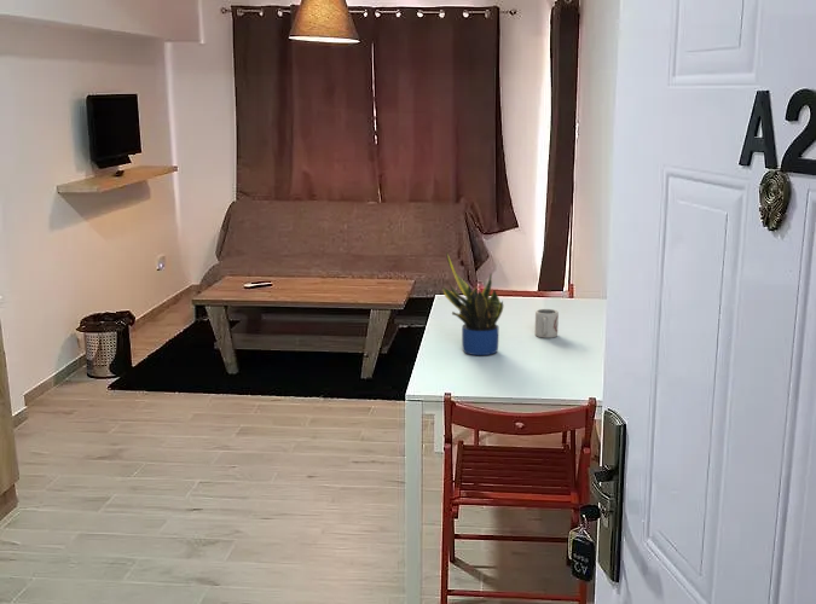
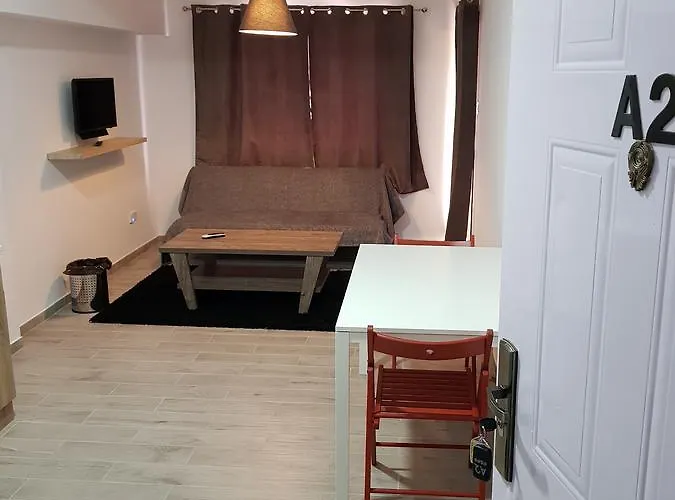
- cup [534,308,560,339]
- potted plant [441,251,504,356]
